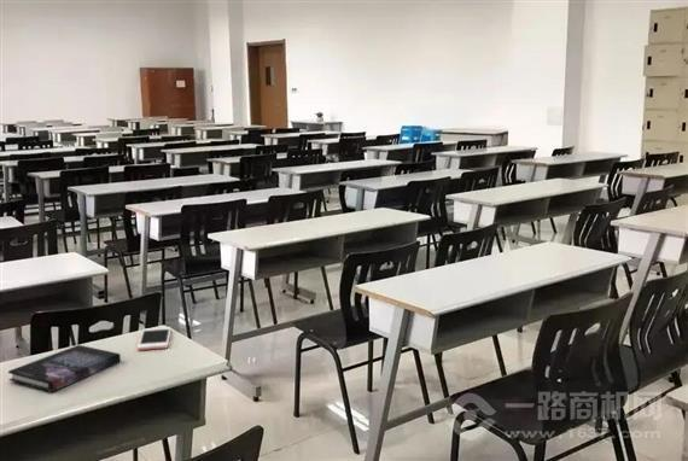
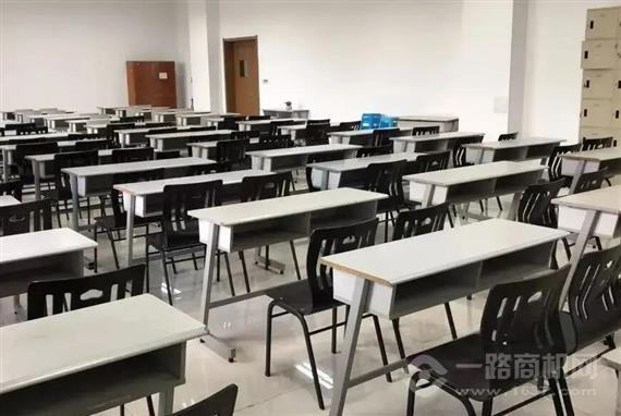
- book [7,344,122,392]
- cell phone [136,326,173,351]
